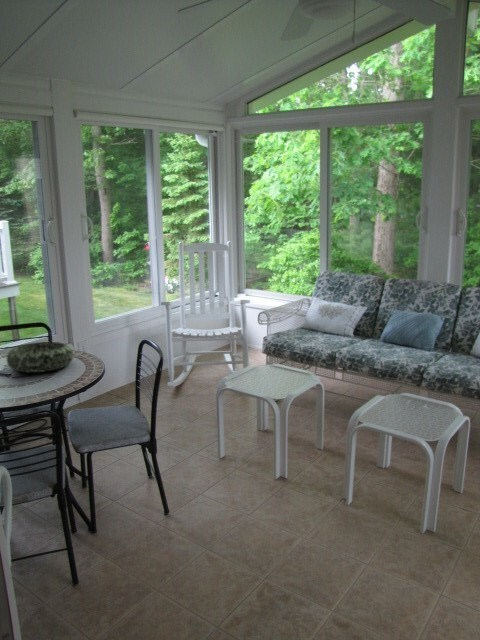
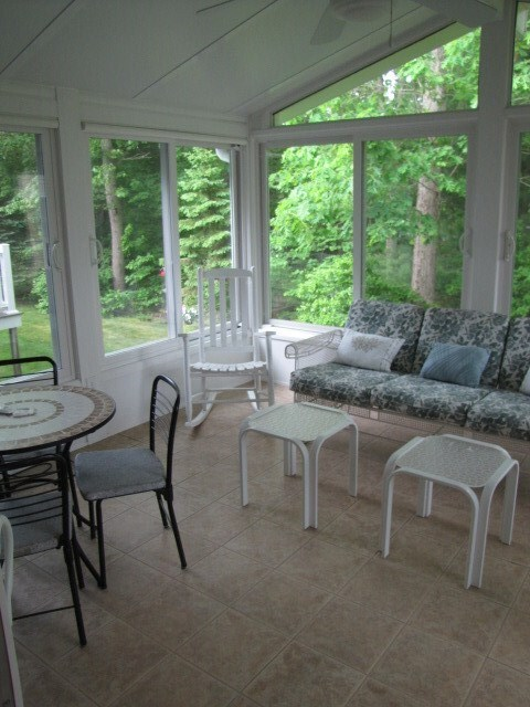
- decorative bowl [6,341,74,373]
